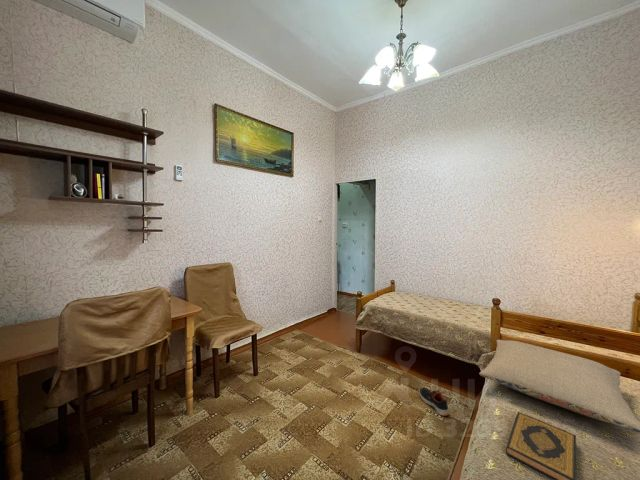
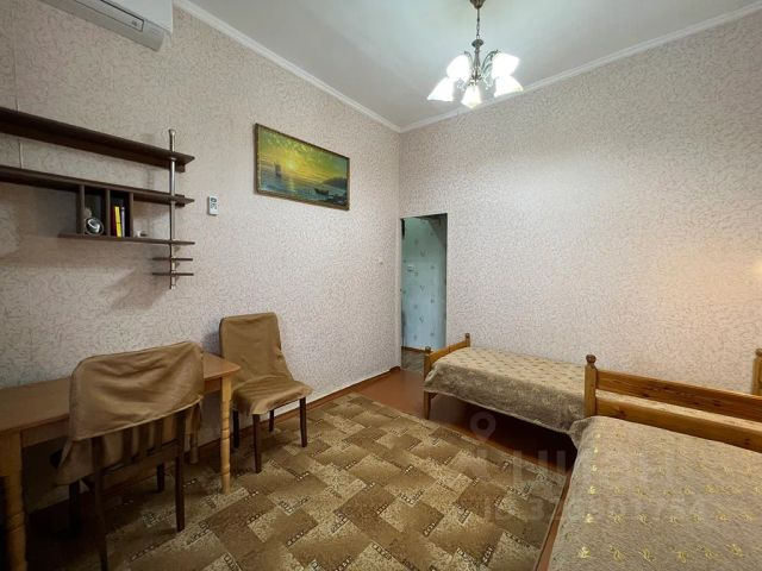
- shoe [418,387,450,417]
- hardback book [505,411,577,480]
- pillow [478,339,640,434]
